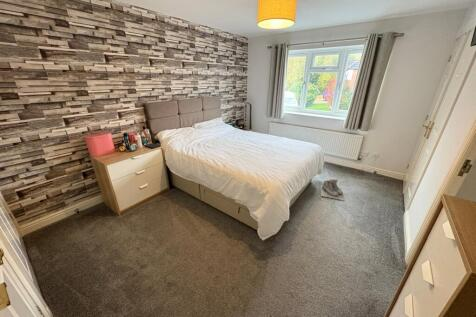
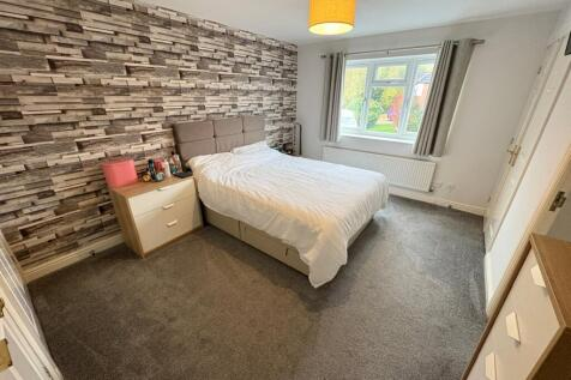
- boots [319,178,345,202]
